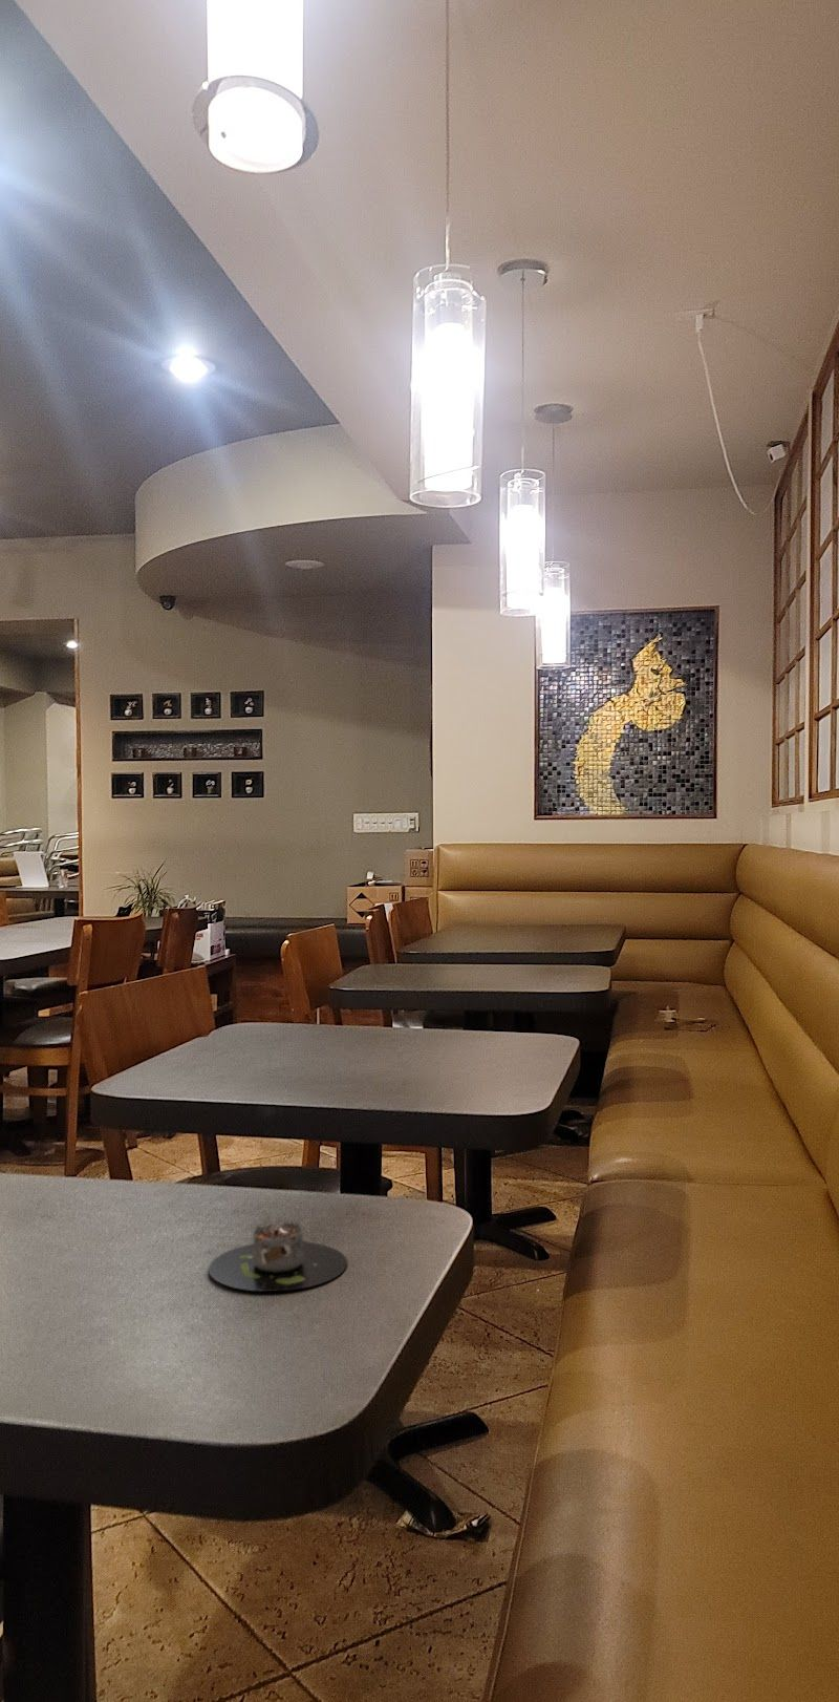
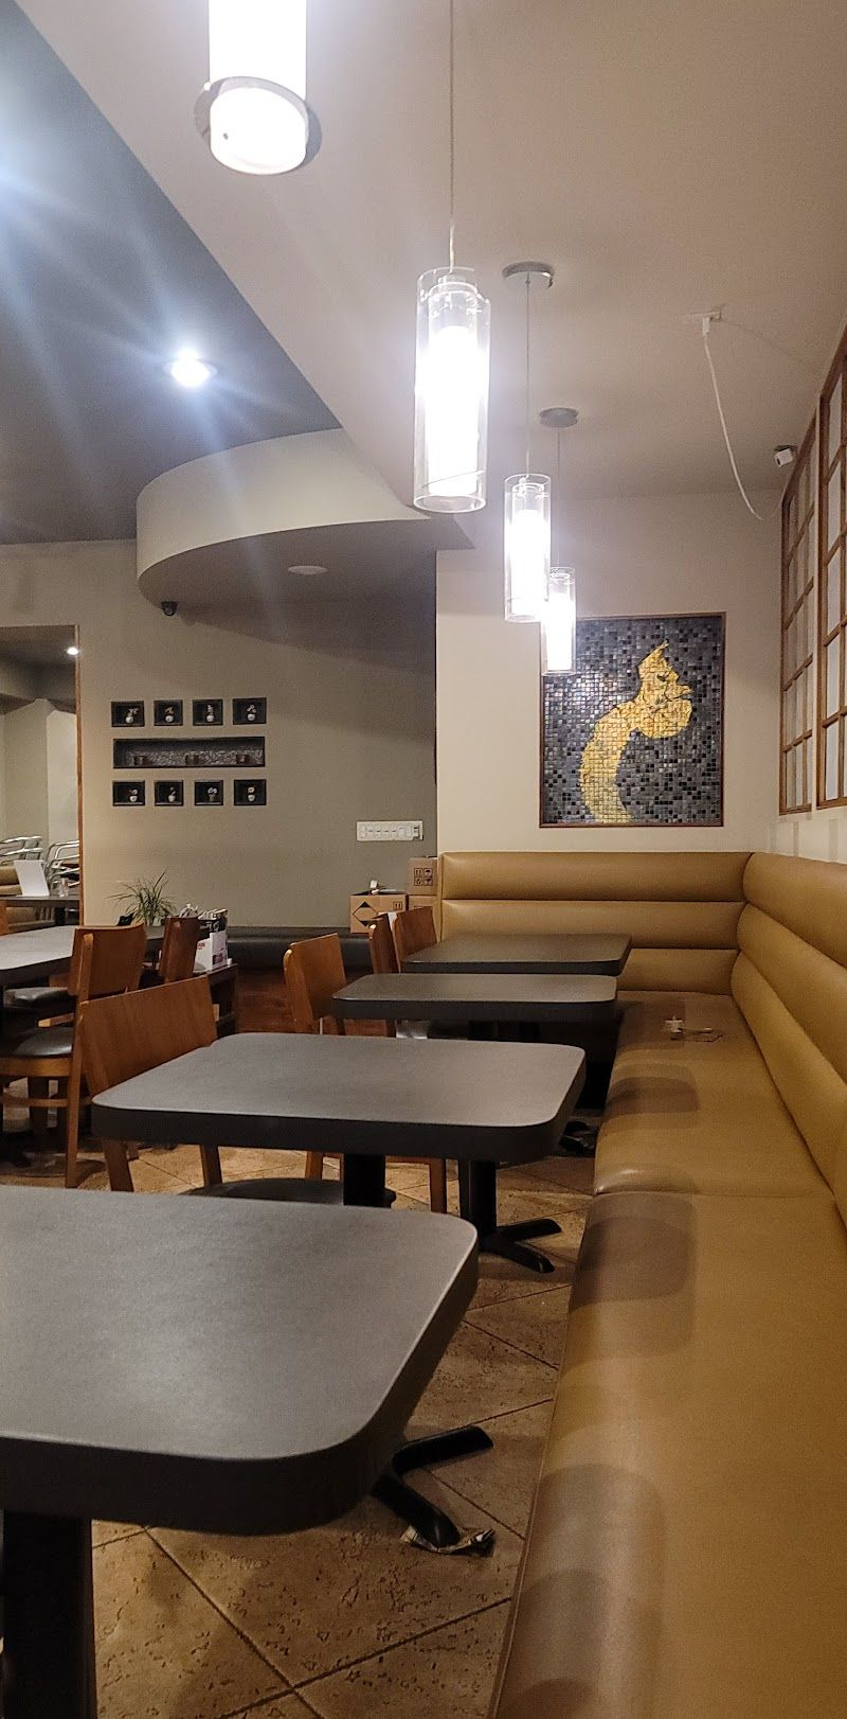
- candle [207,1216,348,1293]
